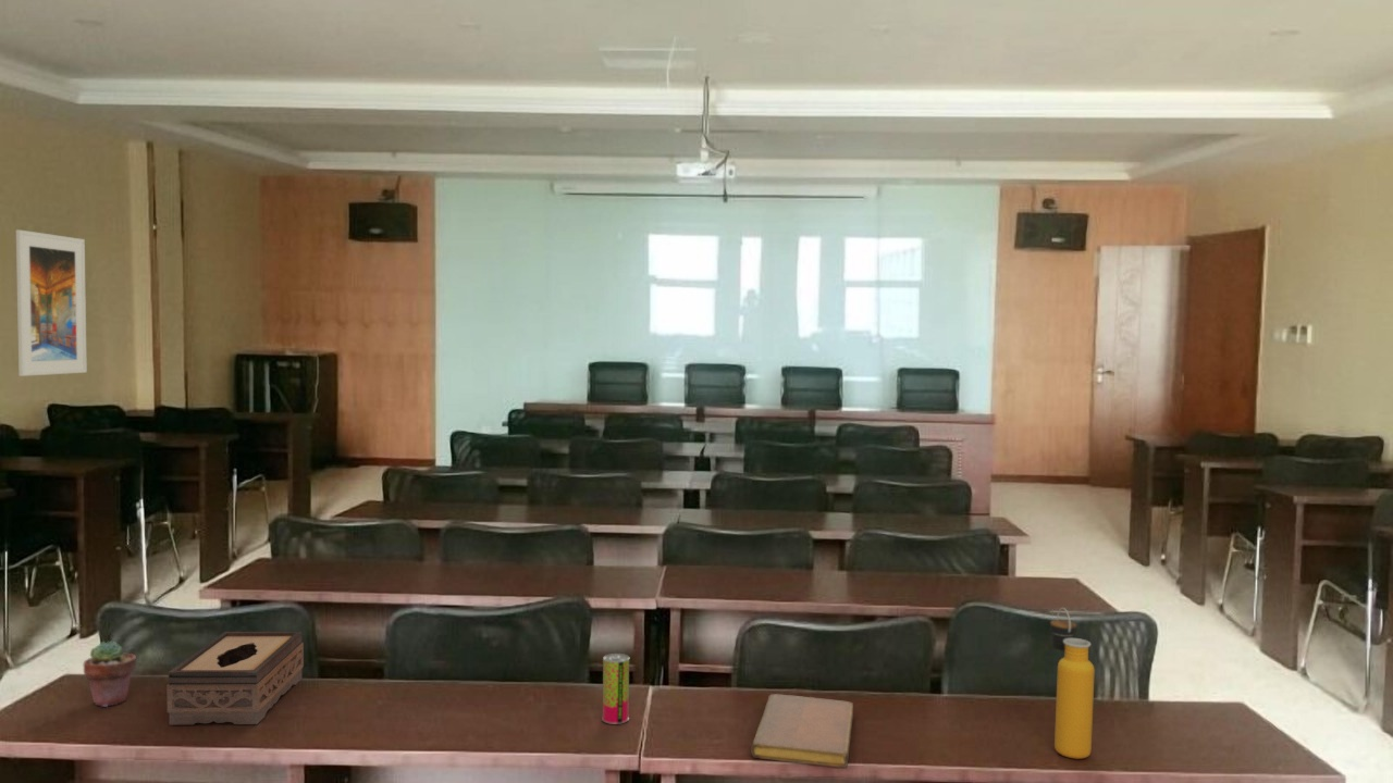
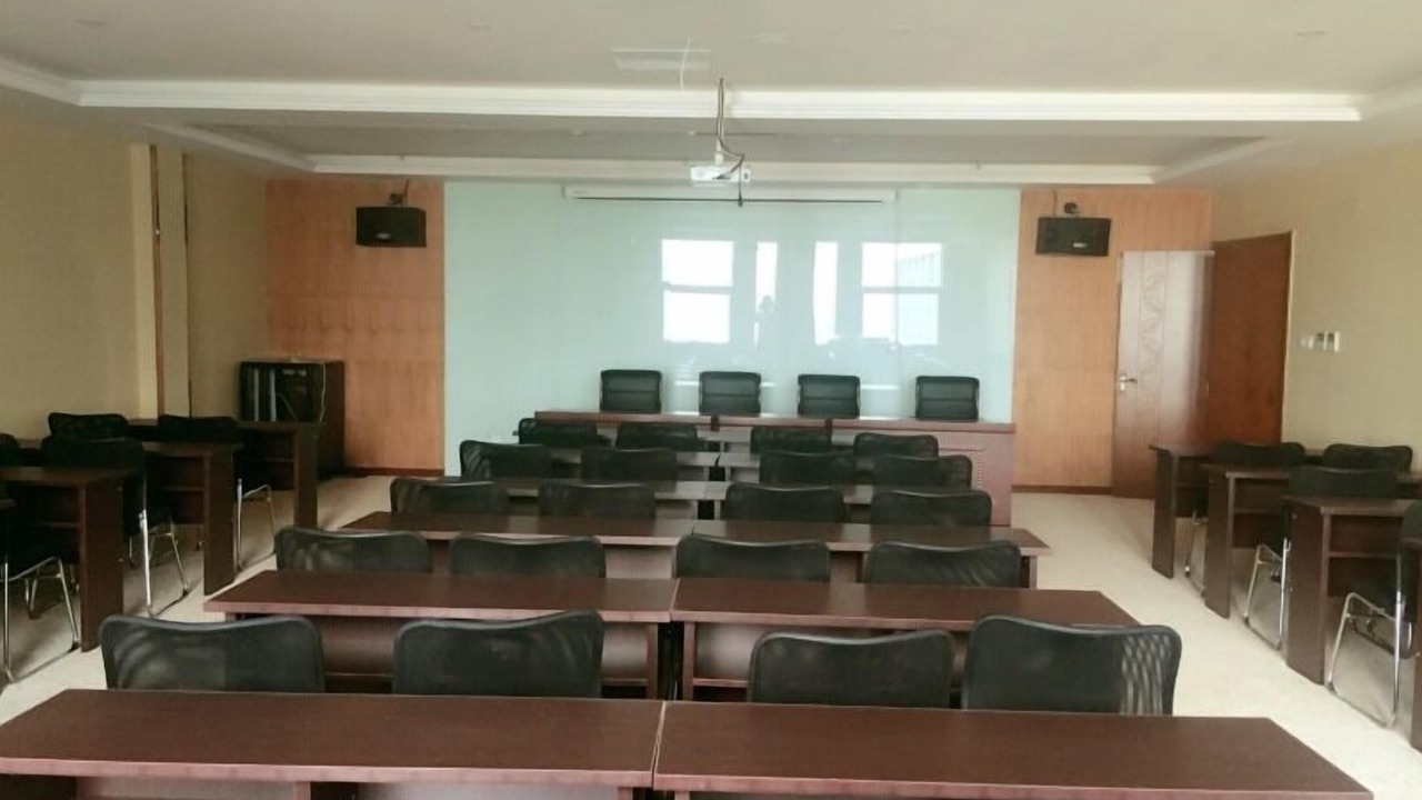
- potted succulent [83,641,137,708]
- water bottle [1049,607,1096,760]
- beverage can [601,652,630,725]
- notebook [750,693,854,769]
- tissue box [165,631,305,725]
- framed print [15,228,88,377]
